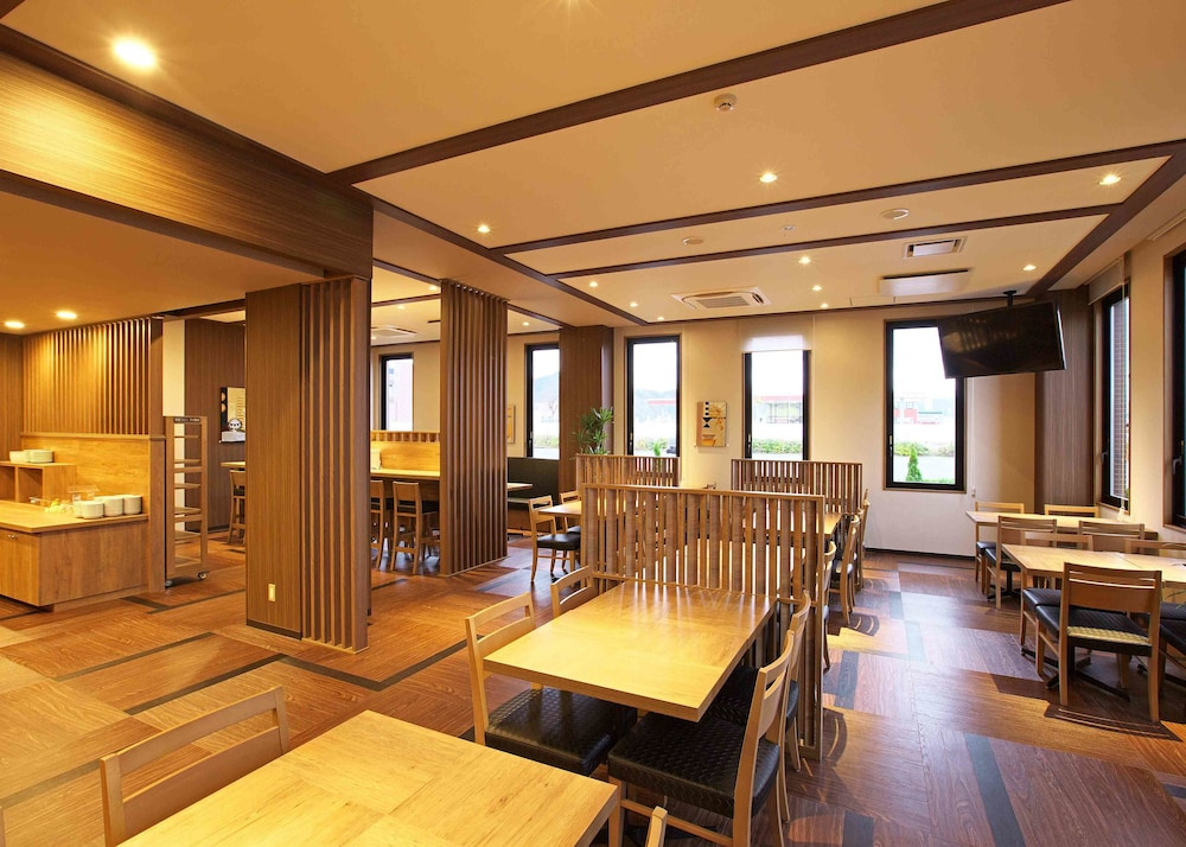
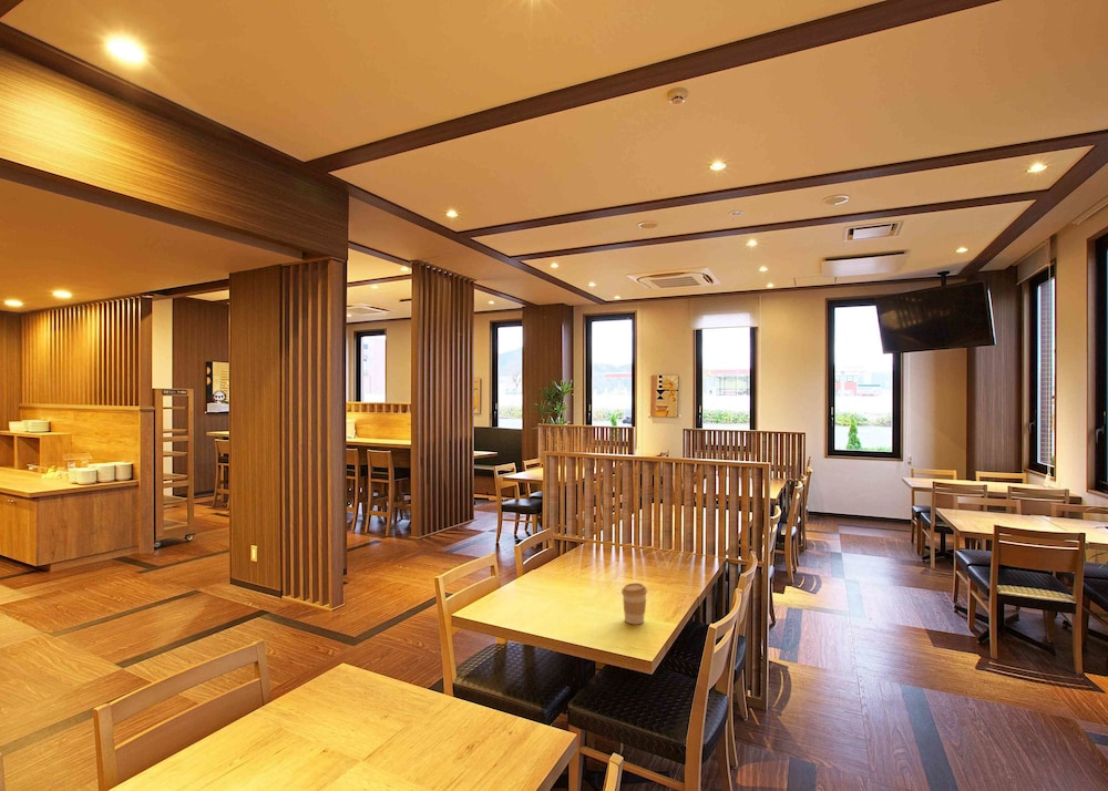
+ coffee cup [620,582,648,626]
